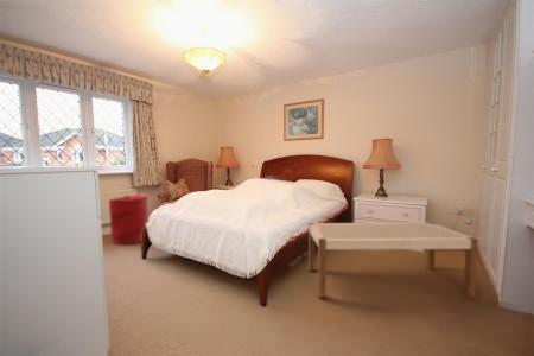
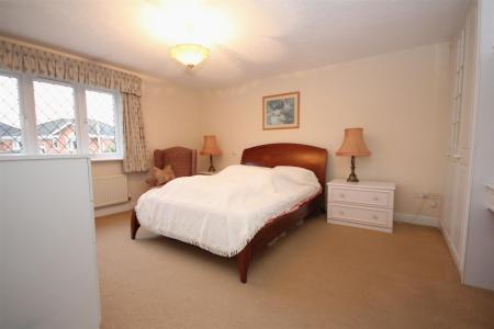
- laundry hamper [108,193,150,246]
- bench [307,221,479,299]
